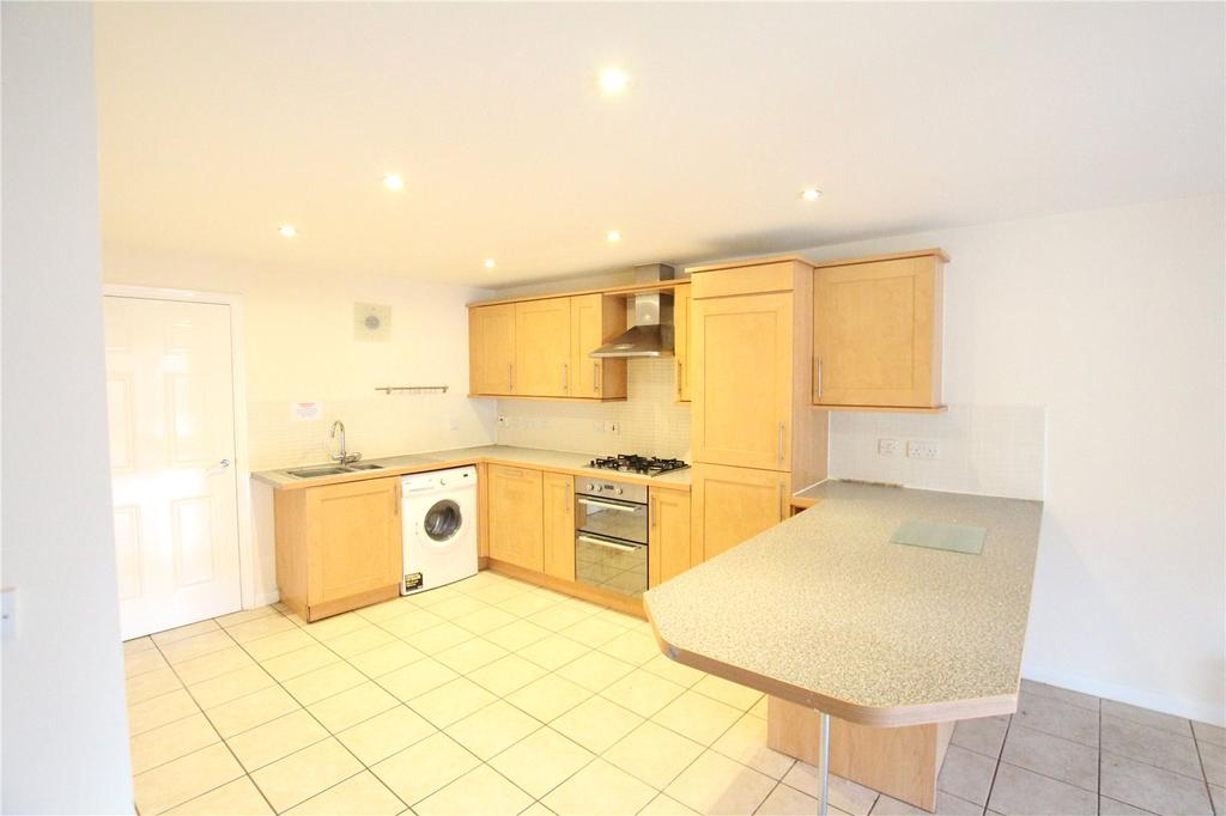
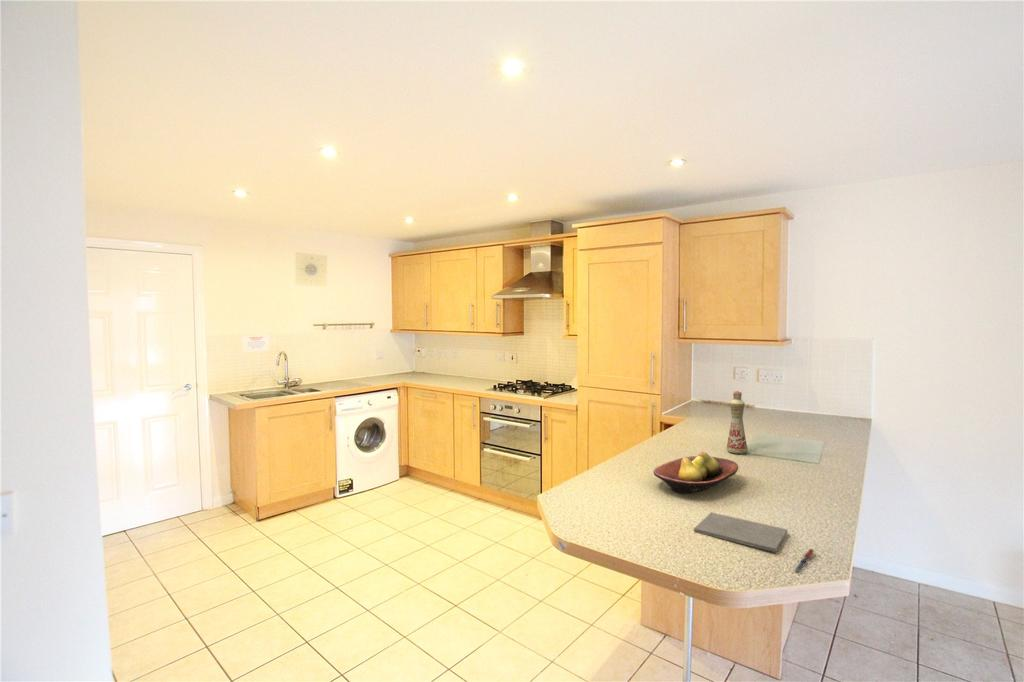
+ fruit bowl [652,451,739,495]
+ notepad [693,511,788,553]
+ bottle [726,390,749,455]
+ pen [792,548,815,573]
